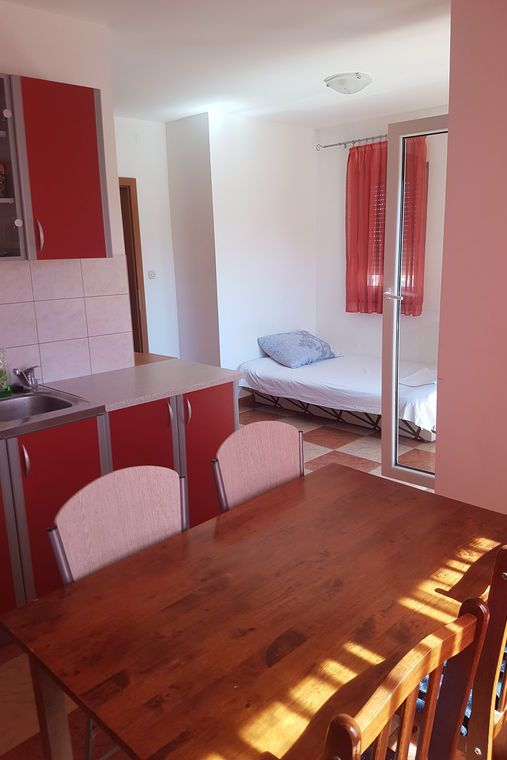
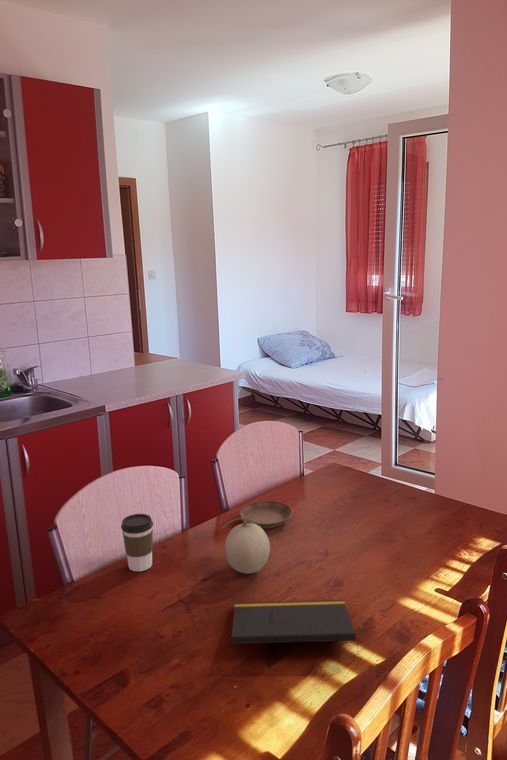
+ saucer [239,500,293,529]
+ fruit [220,517,271,575]
+ coffee cup [120,513,154,572]
+ notepad [230,598,360,654]
